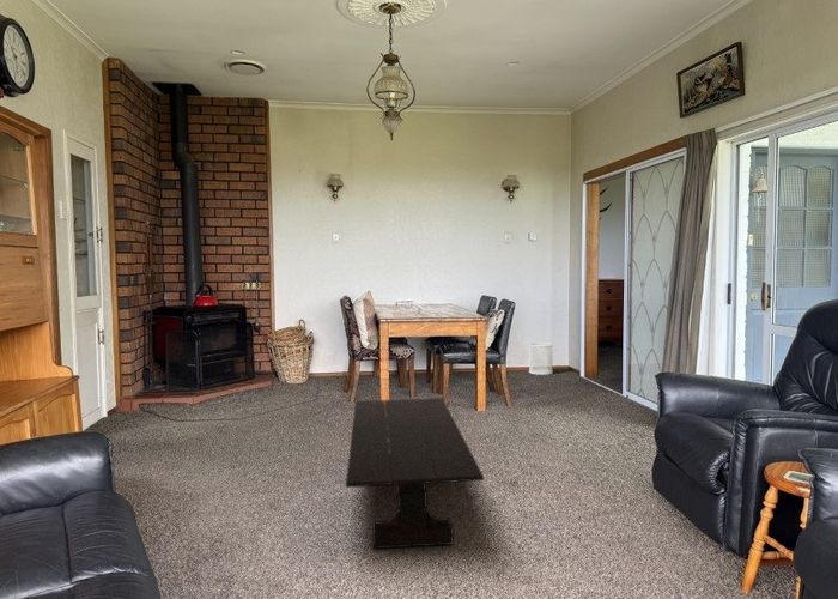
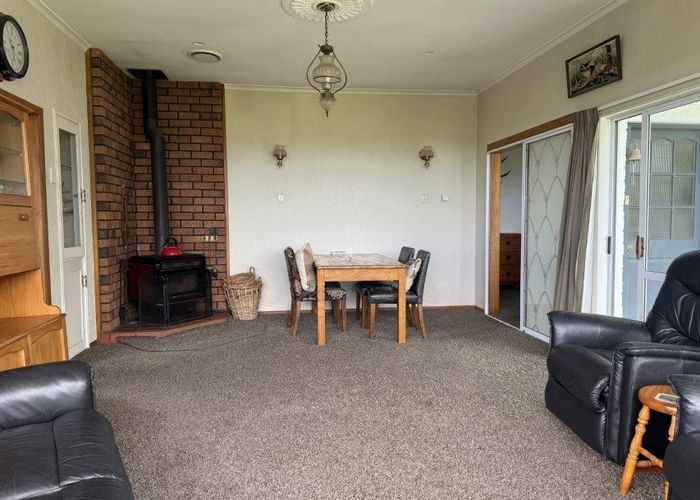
- wastebasket [528,341,554,376]
- coffee table [345,397,485,550]
